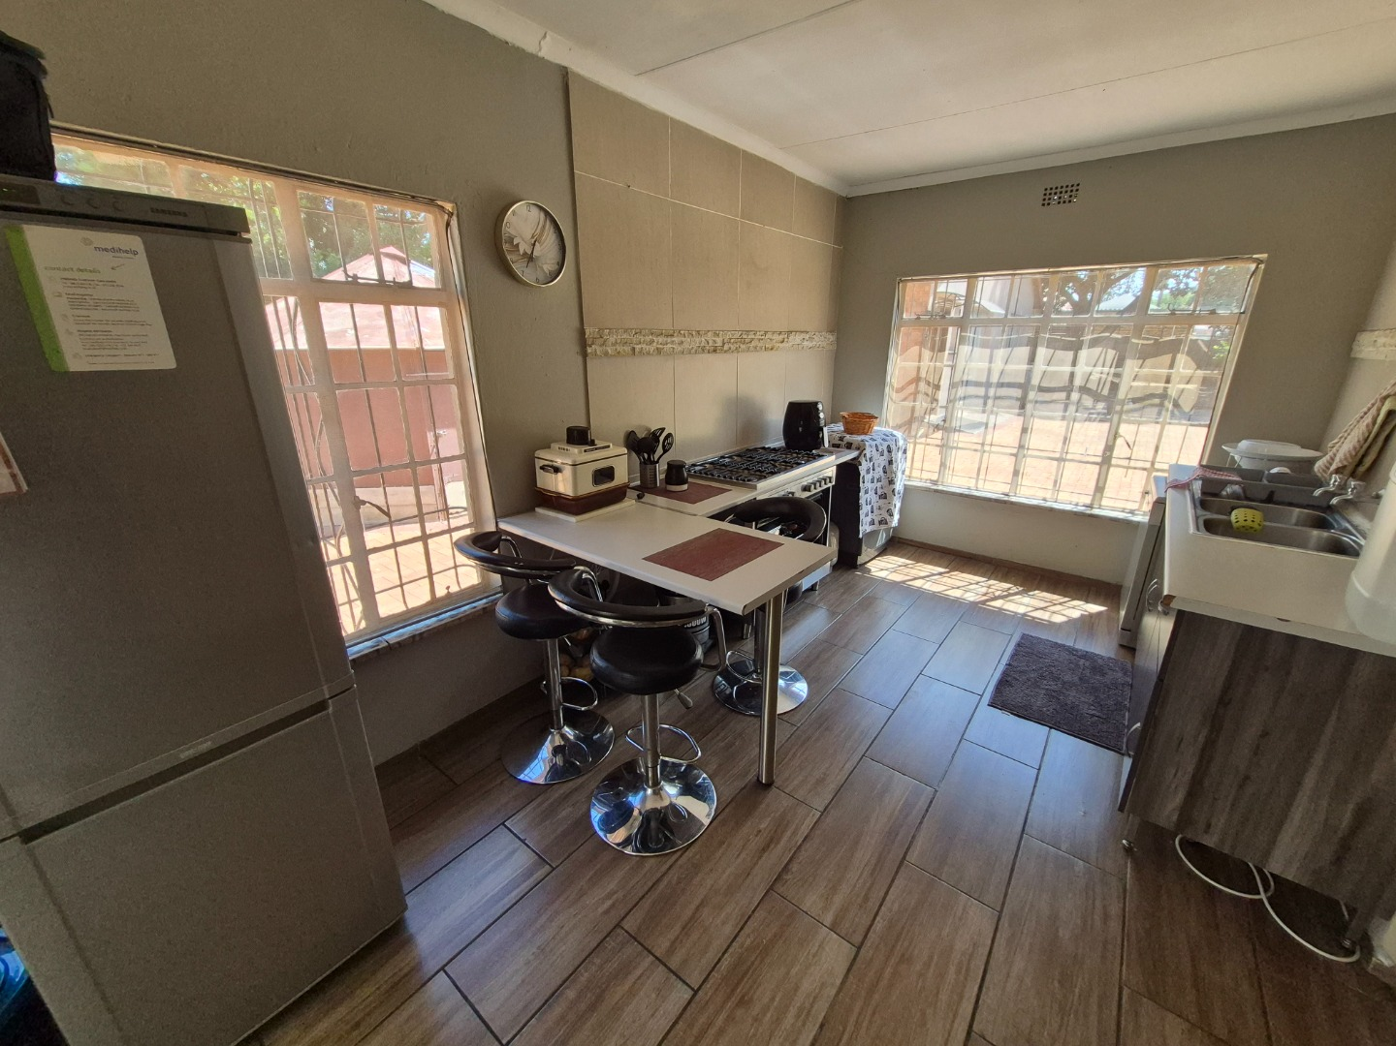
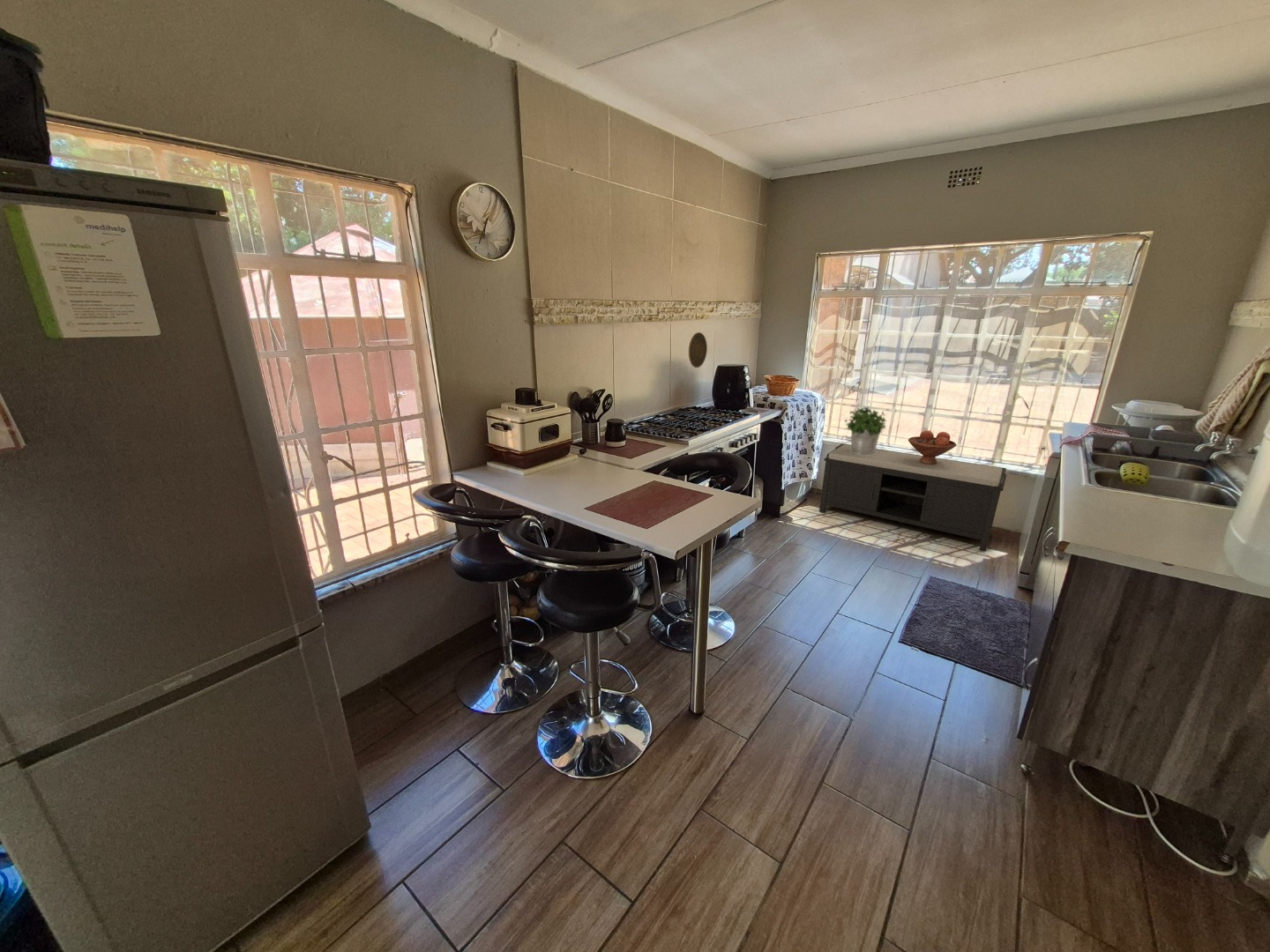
+ bench [818,443,1007,552]
+ decorative plate [688,331,708,368]
+ potted plant [844,406,887,455]
+ fruit bowl [908,429,957,465]
